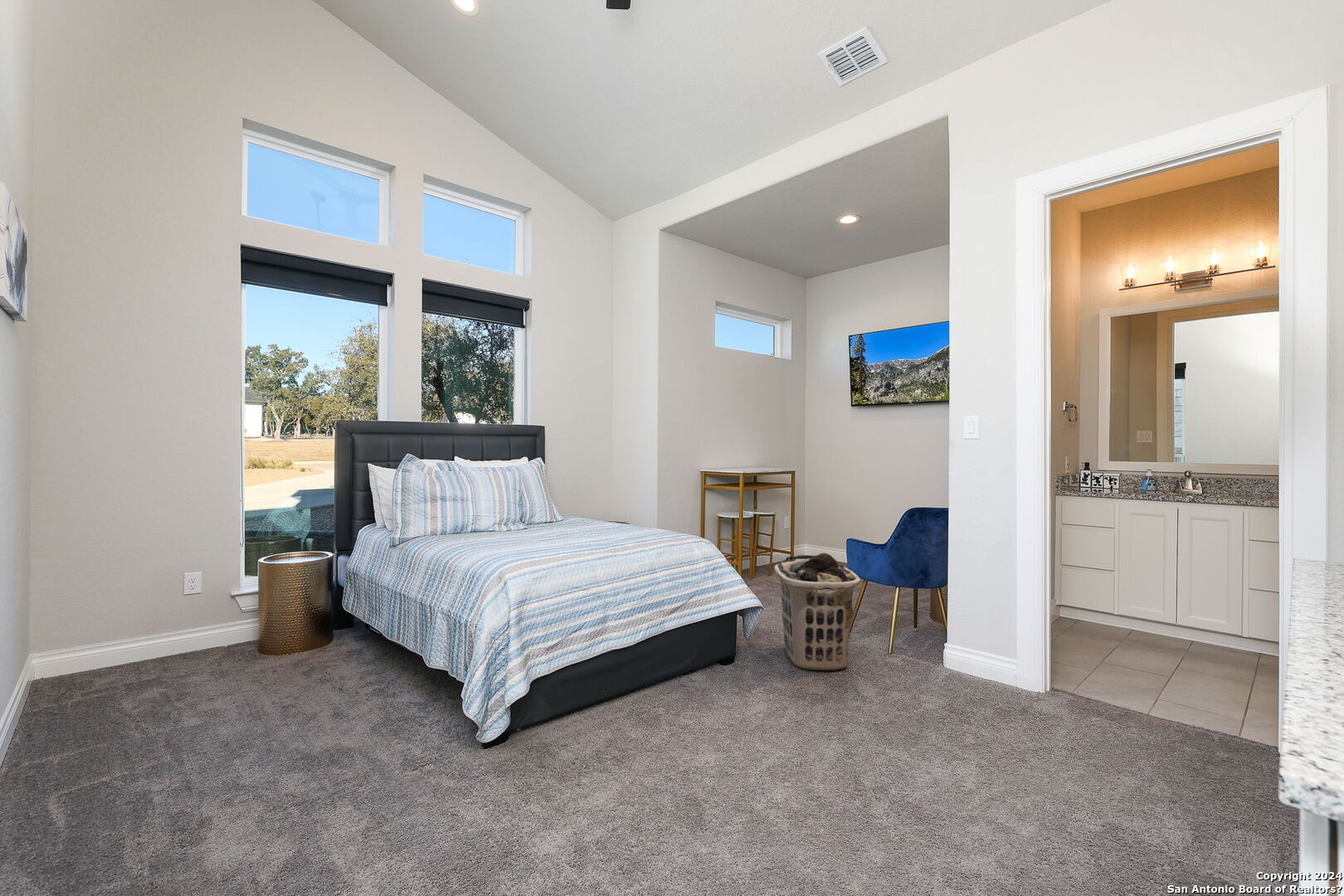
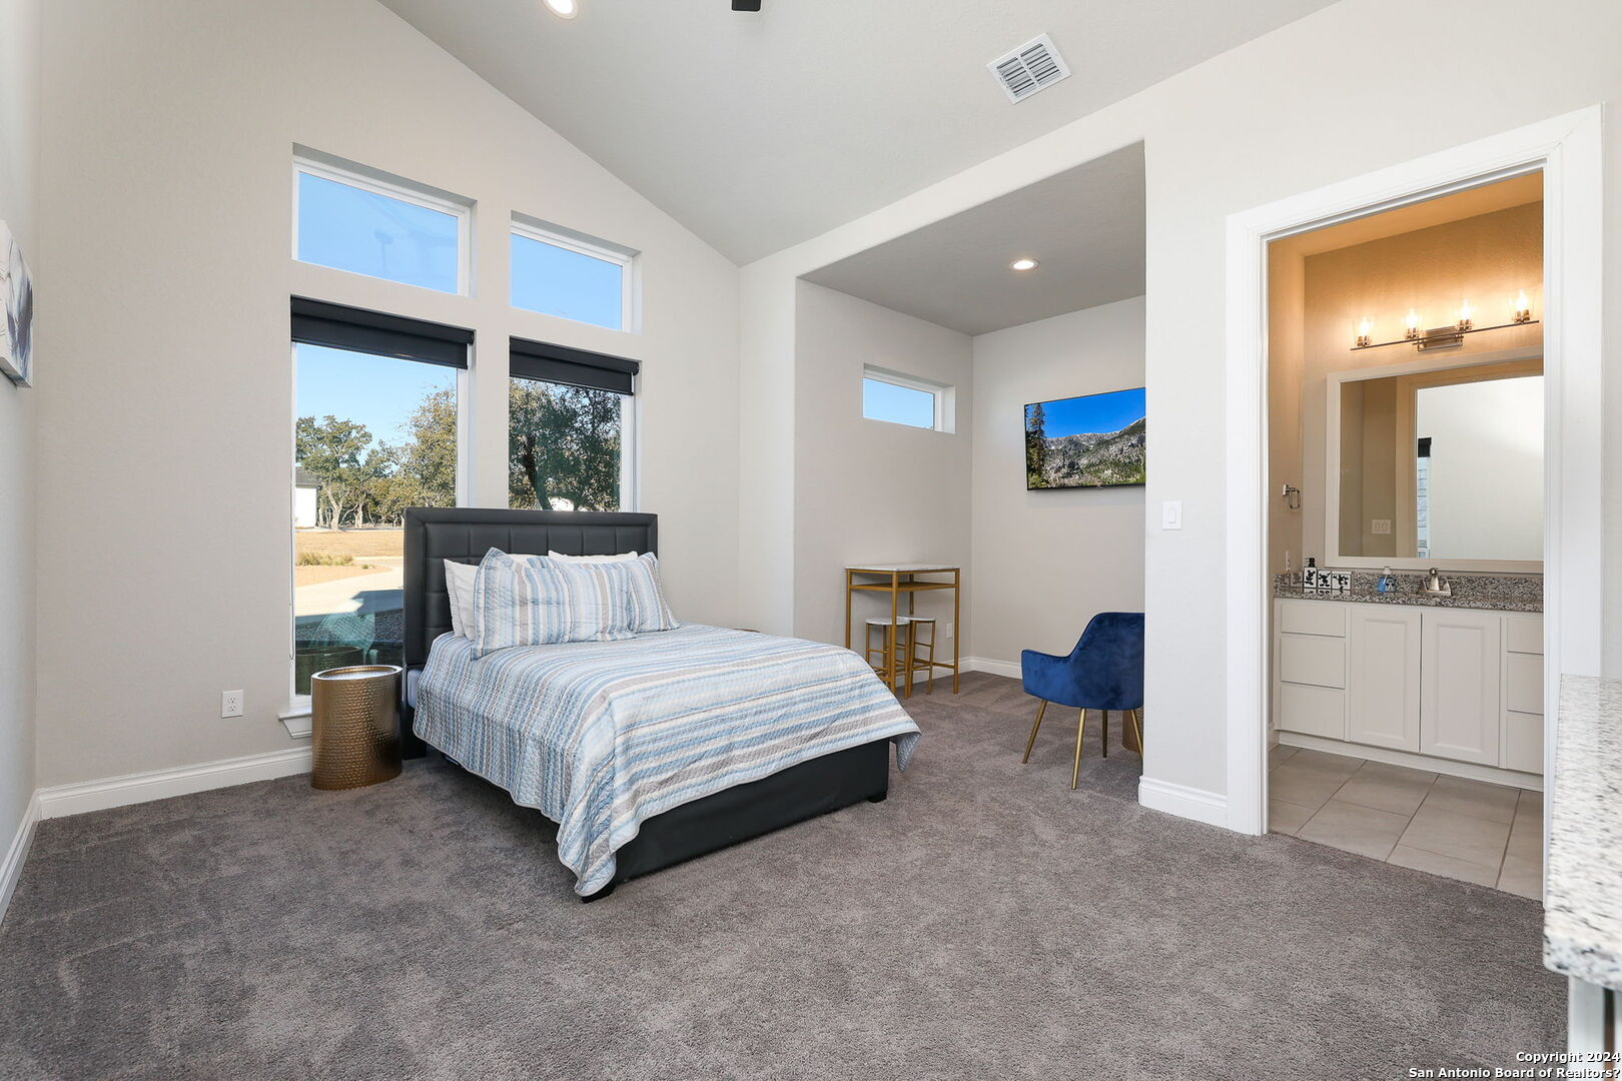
- clothes hamper [773,553,862,672]
